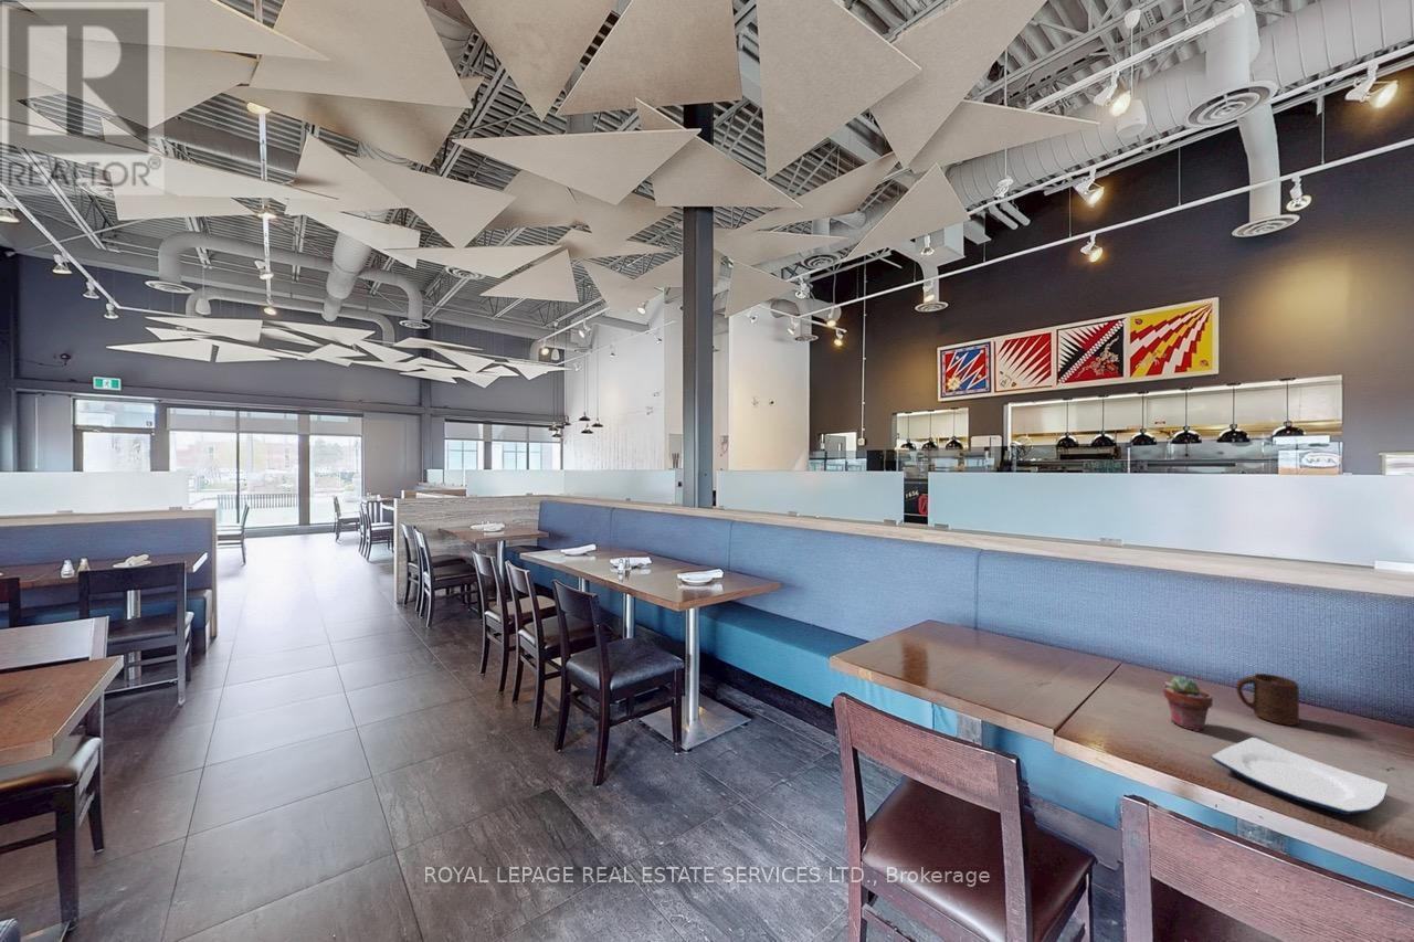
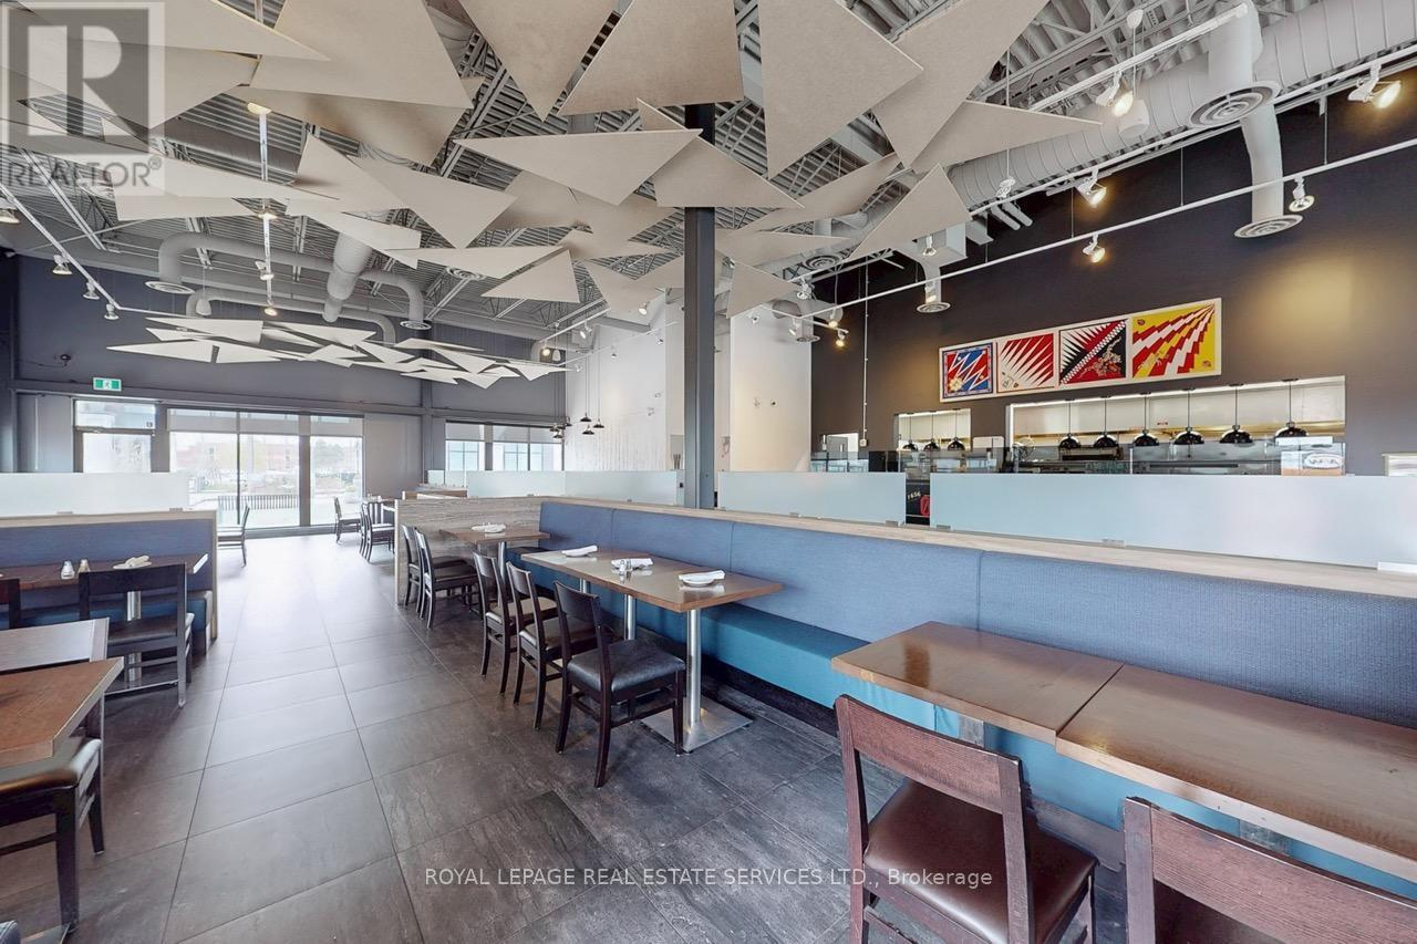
- plate [1211,737,1389,816]
- potted succulent [1162,675,1214,732]
- cup [1235,673,1300,727]
